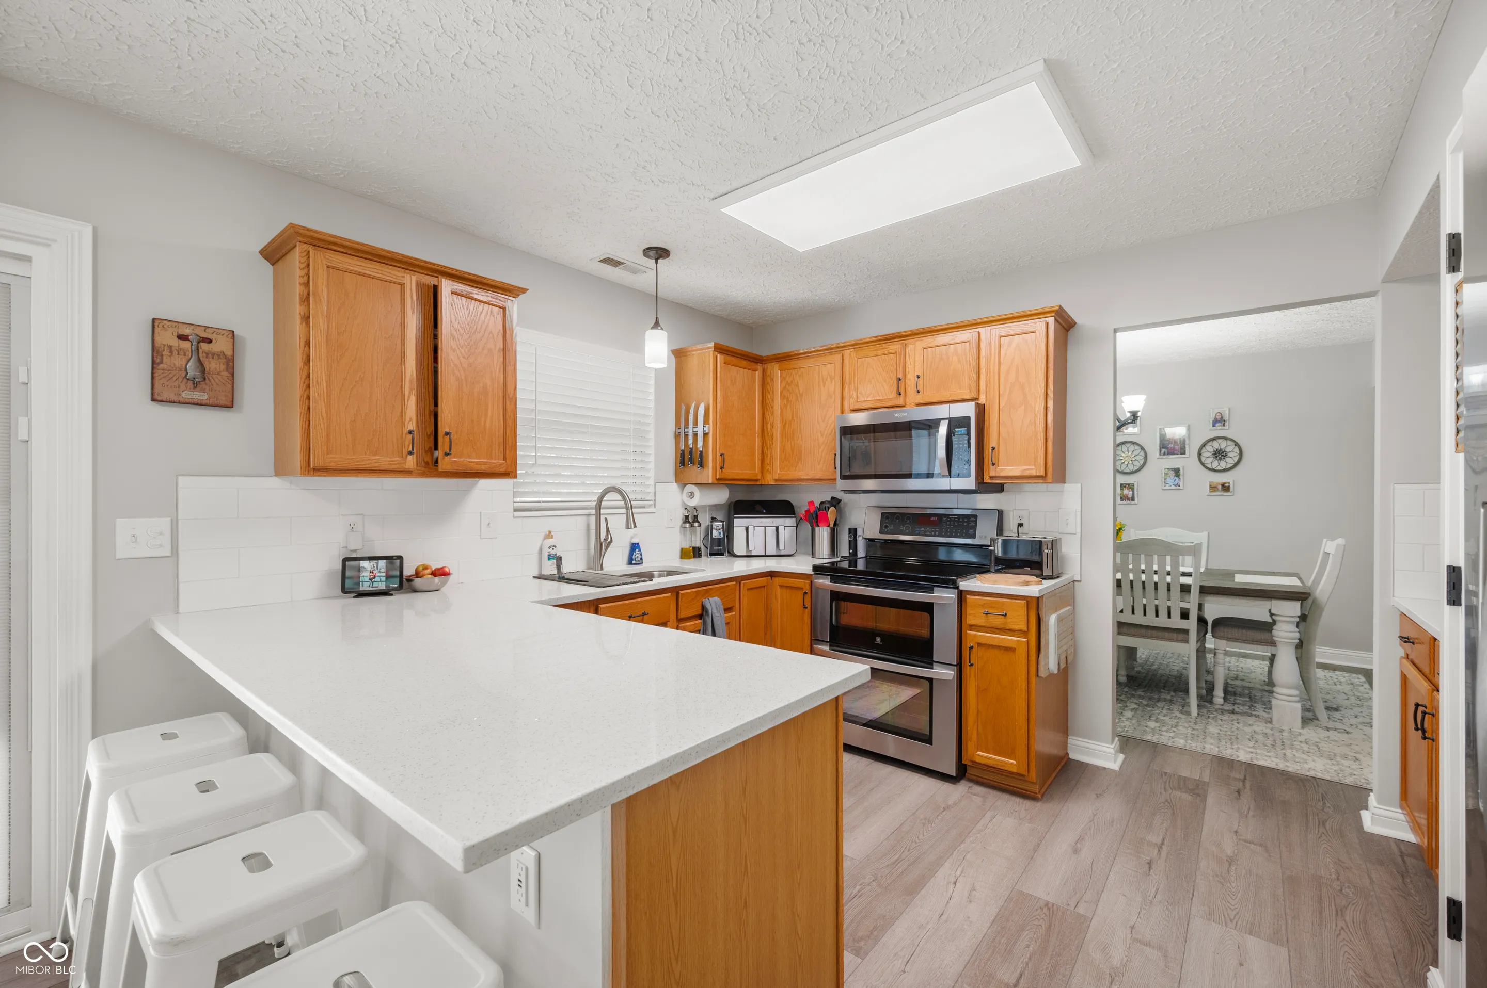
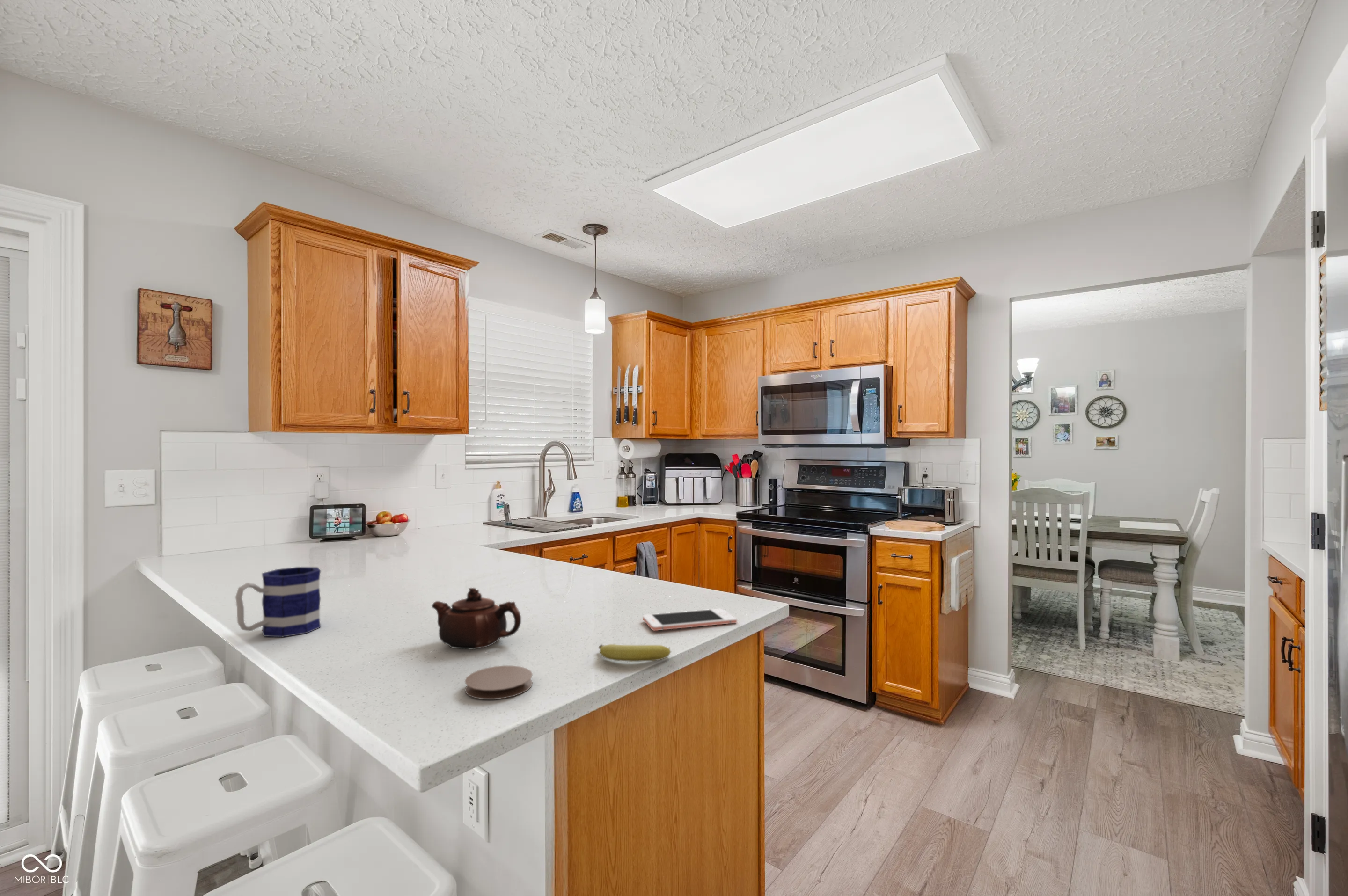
+ cell phone [642,608,737,631]
+ coaster [464,665,533,700]
+ mug [235,567,321,638]
+ fruit [598,644,671,662]
+ teapot [431,587,521,650]
